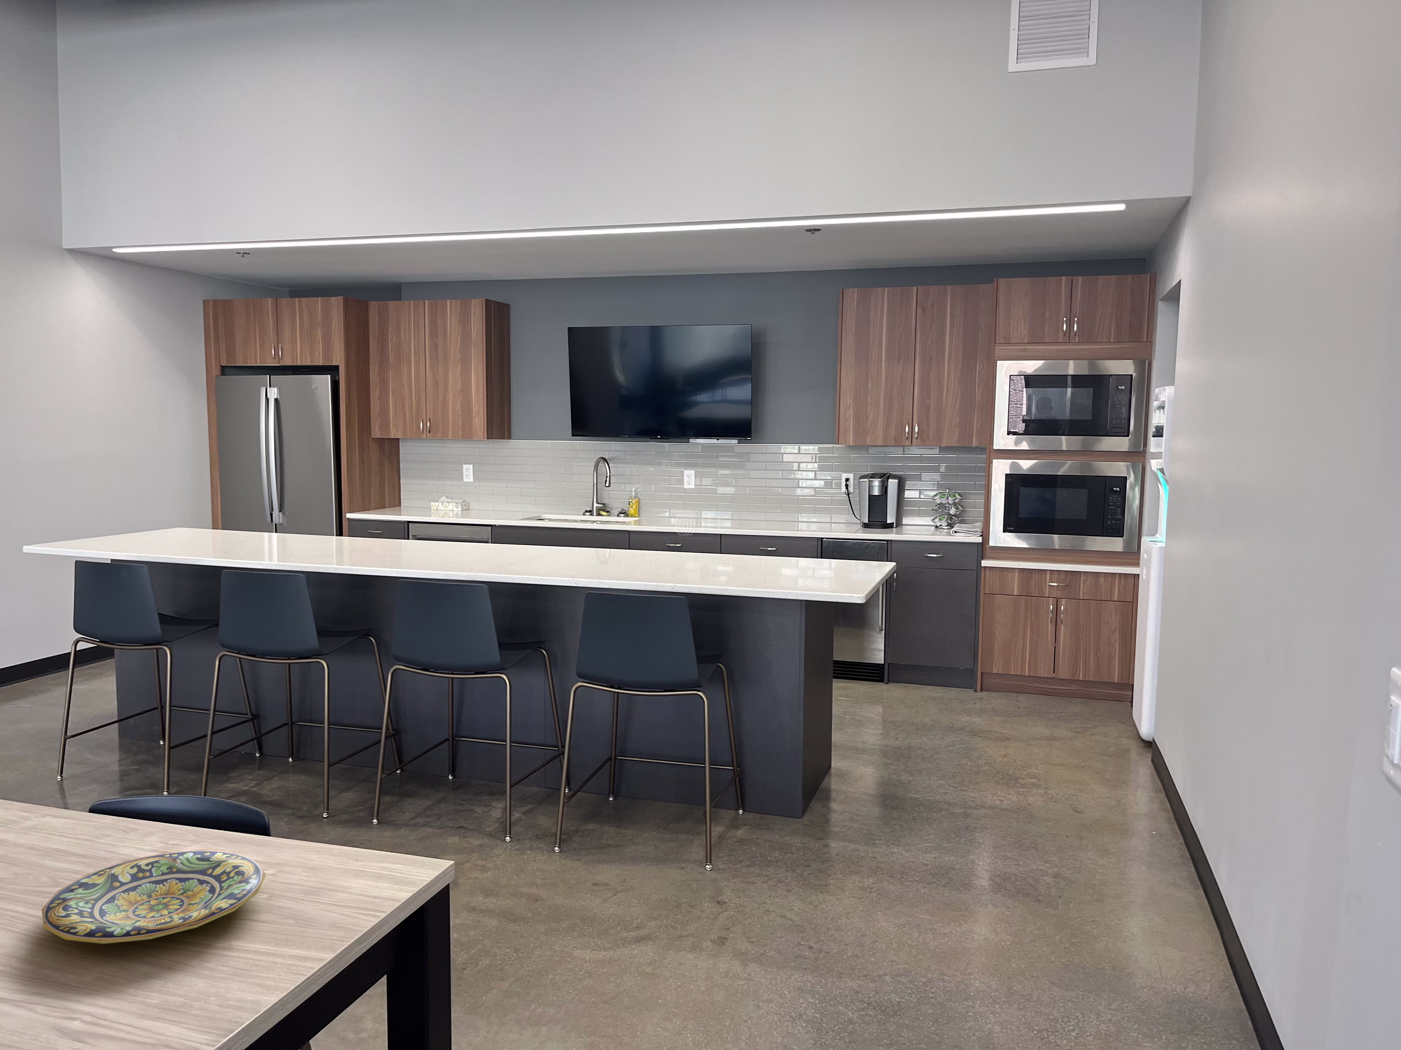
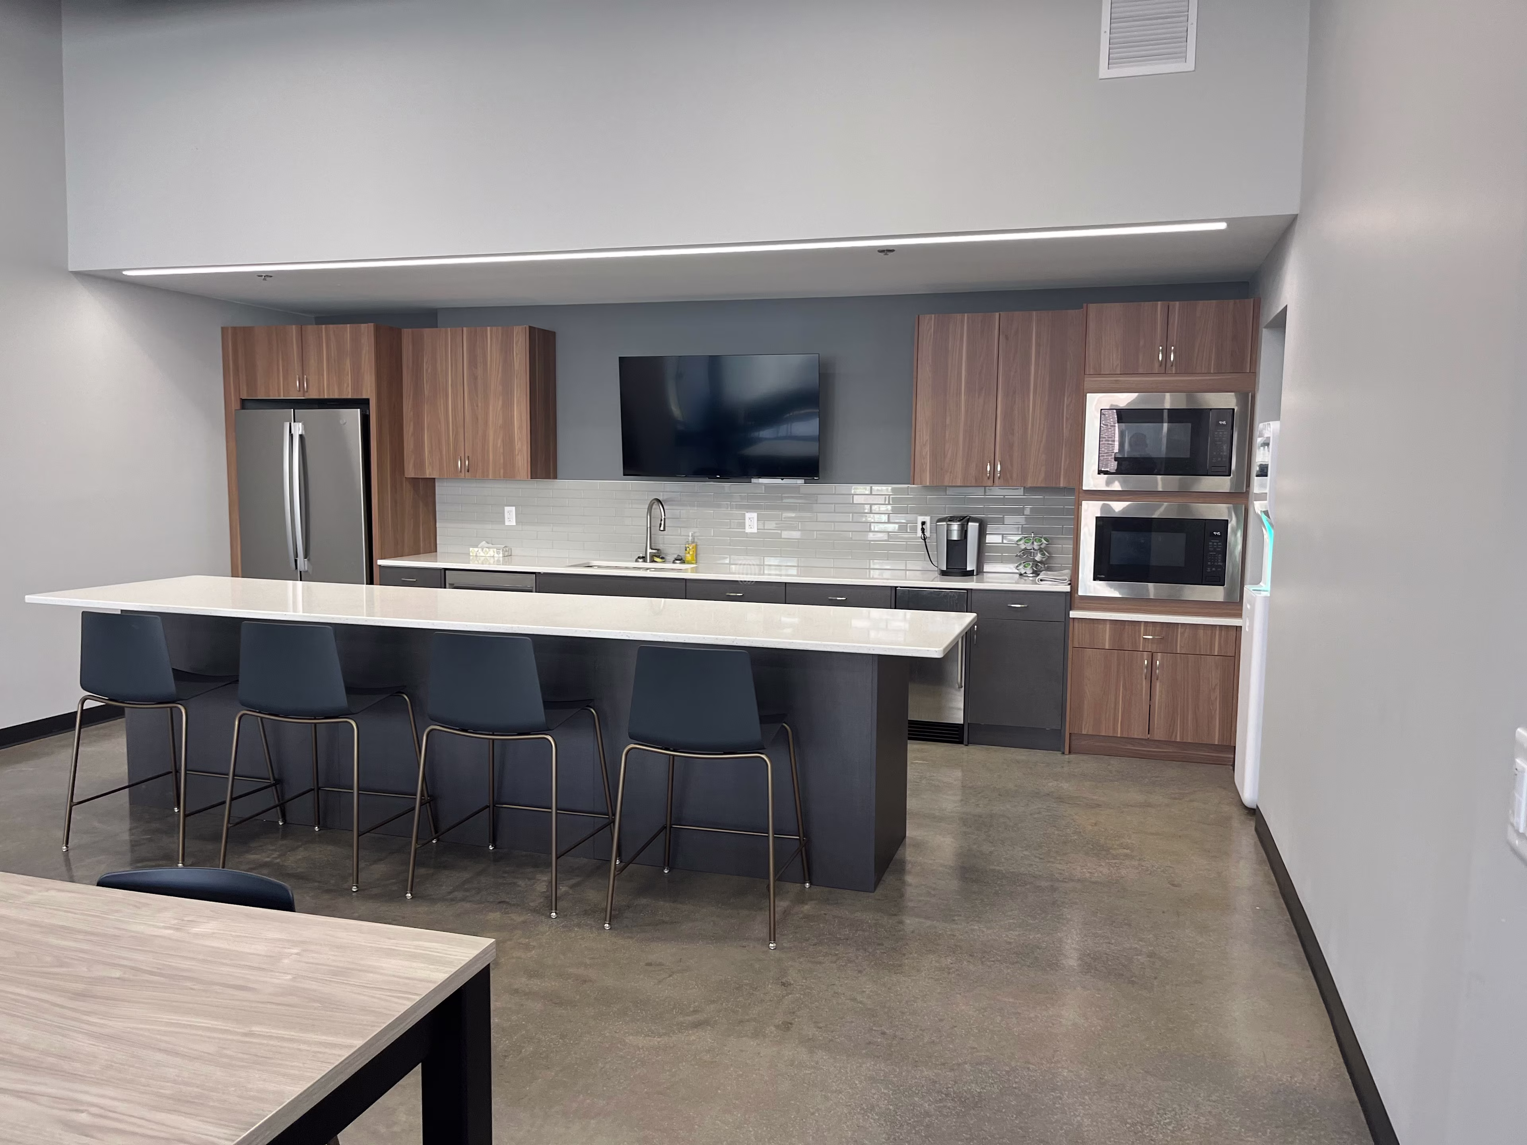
- plate [42,849,266,944]
